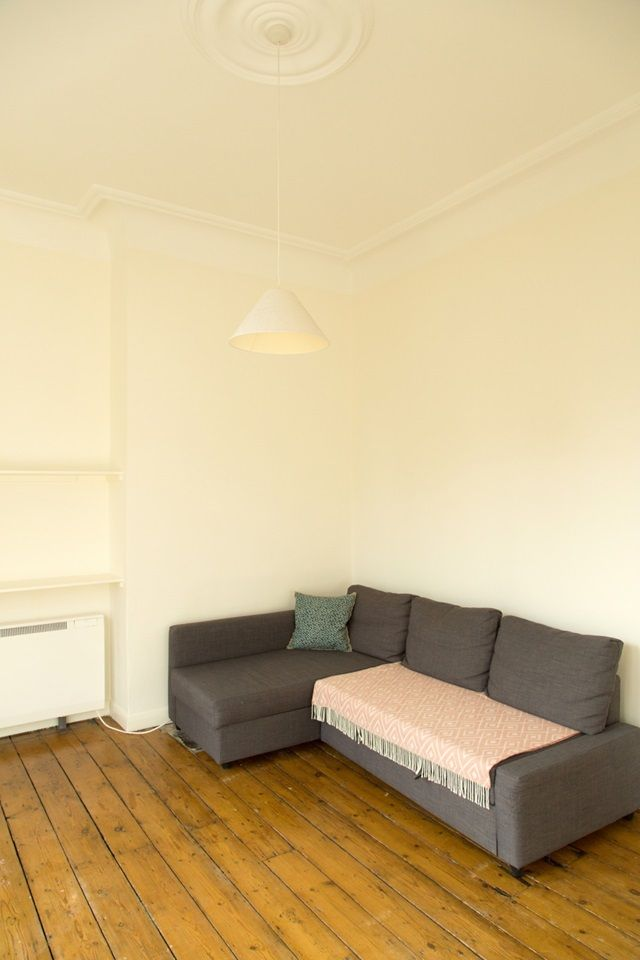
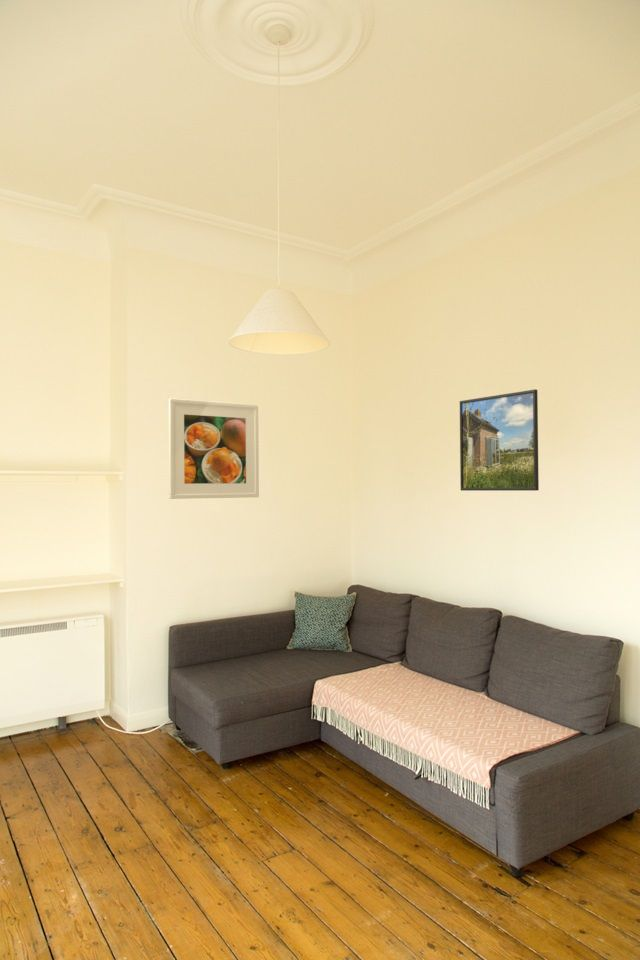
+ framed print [168,397,260,500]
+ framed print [459,388,540,492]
